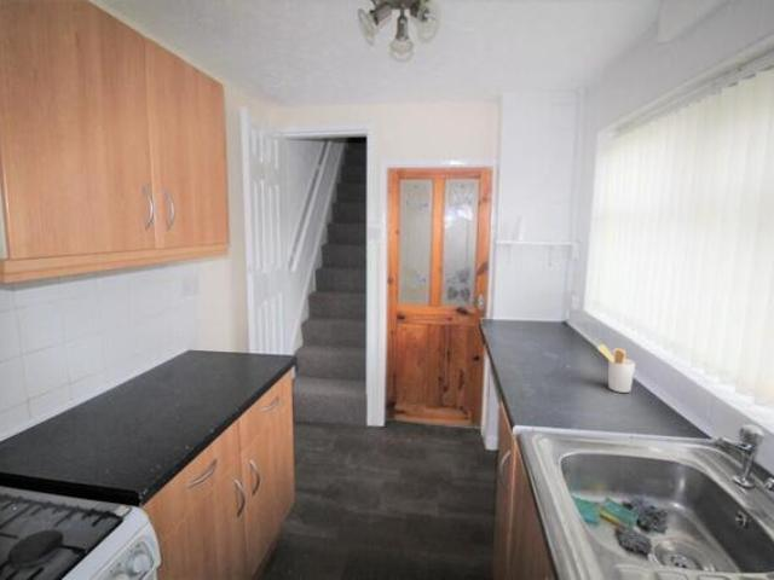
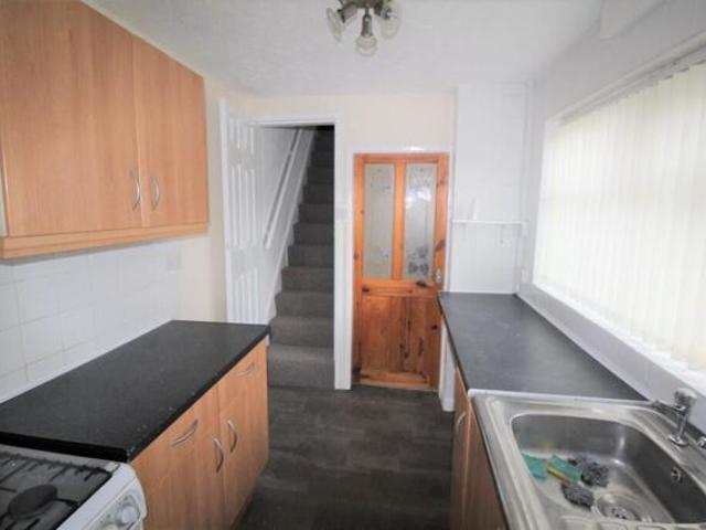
- utensil holder [595,343,636,394]
